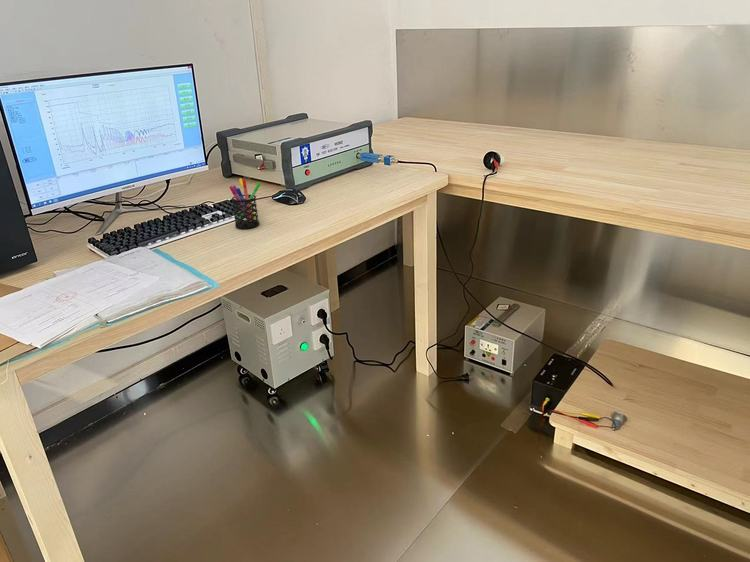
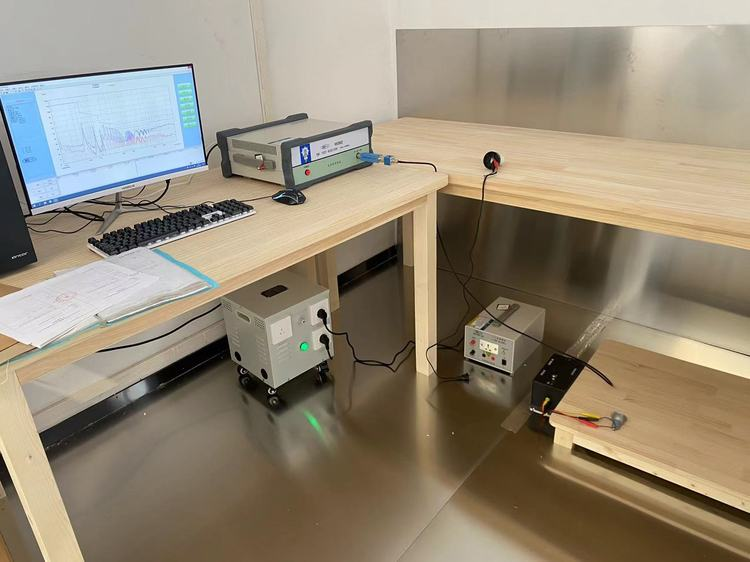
- pen holder [228,178,262,230]
